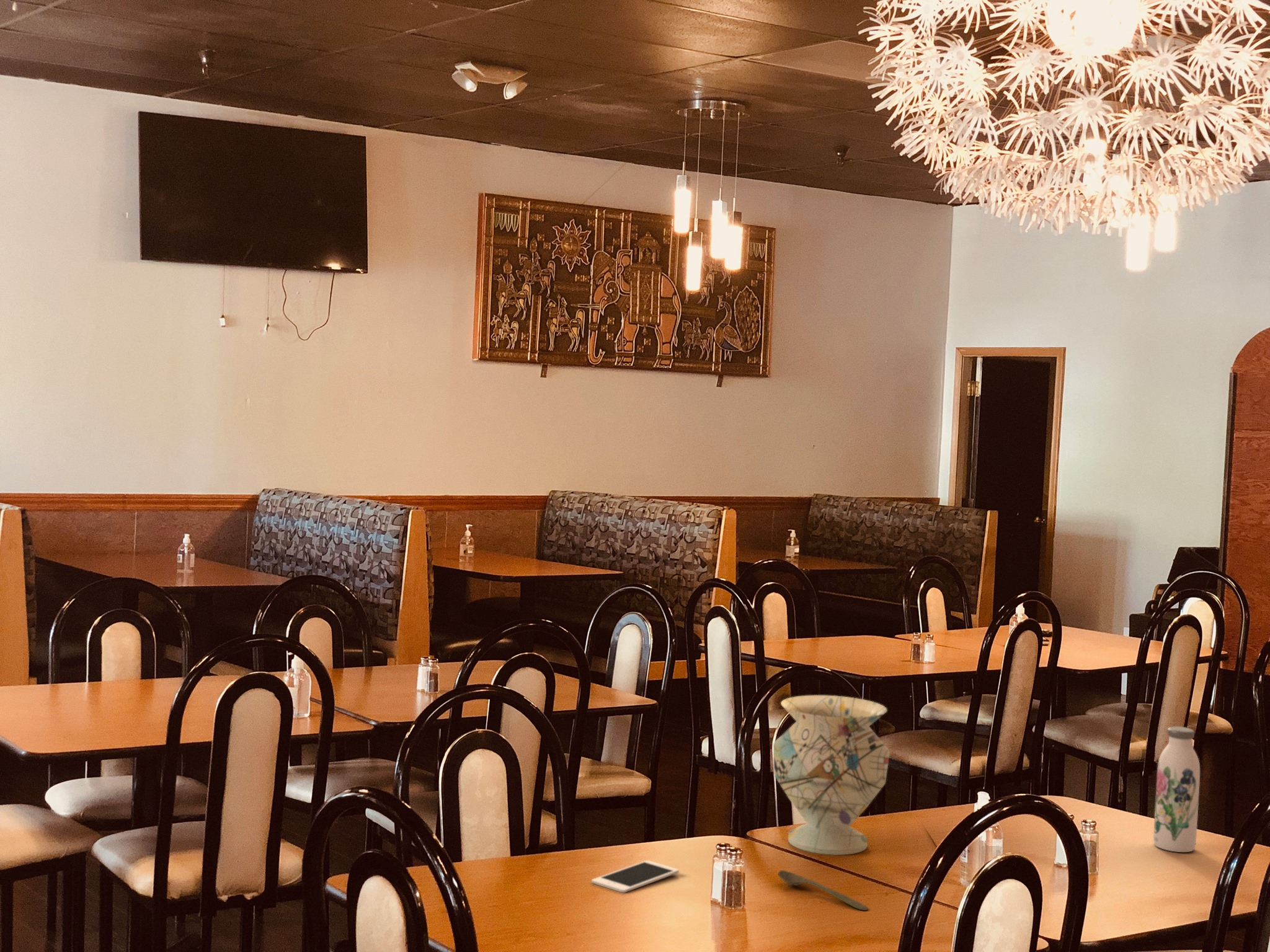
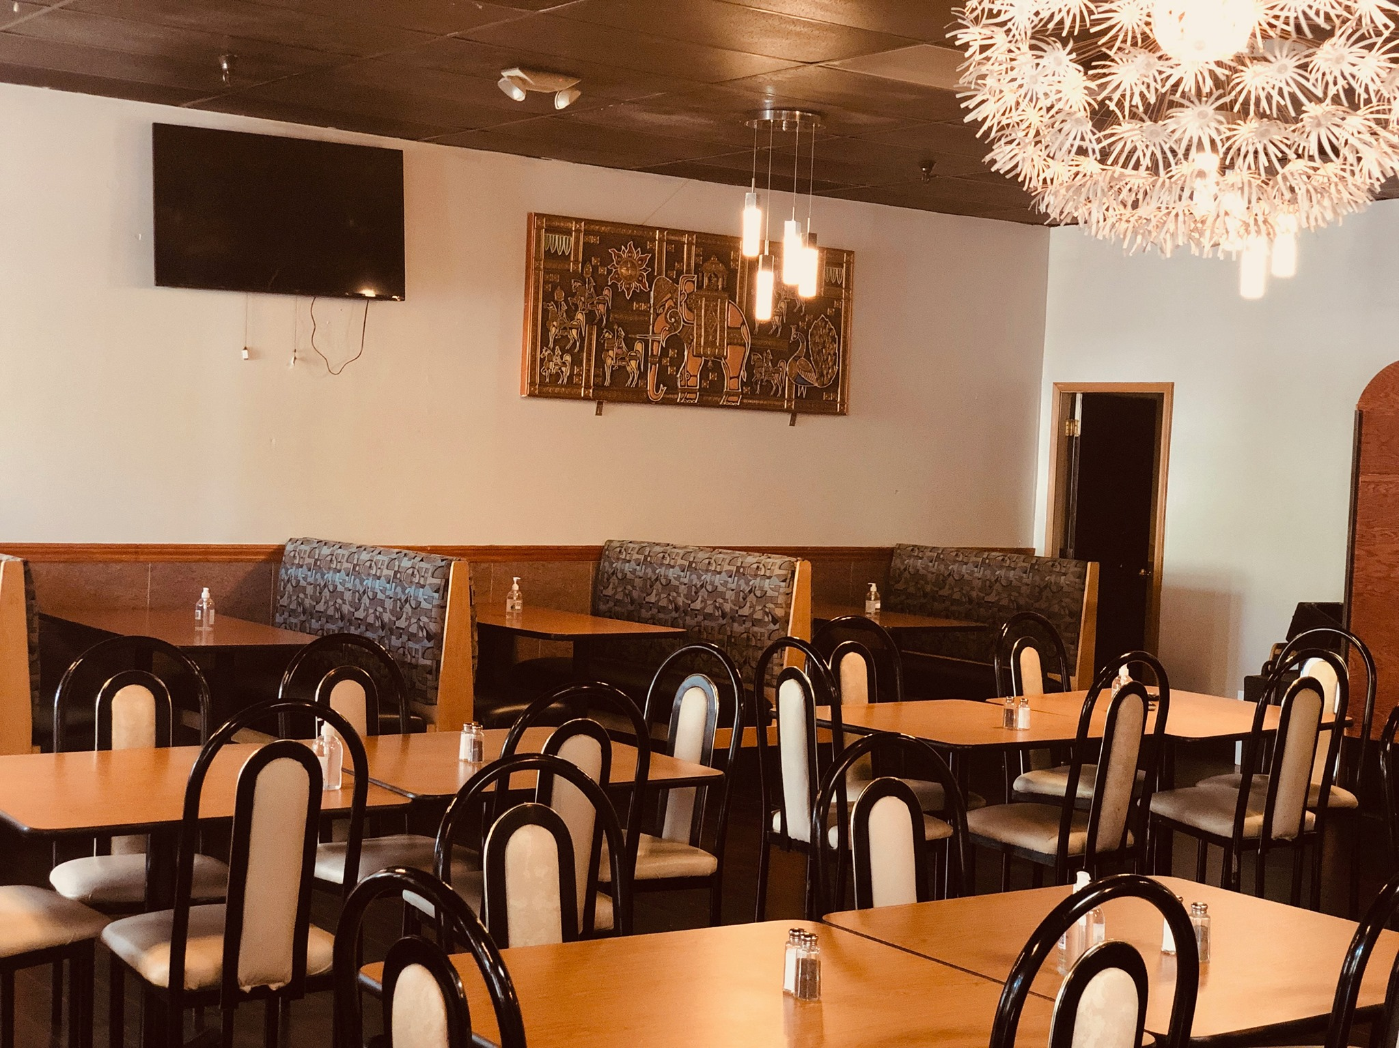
- decorative vase [773,695,890,856]
- cell phone [591,860,680,894]
- spoon [778,870,869,911]
- water bottle [1153,726,1201,853]
